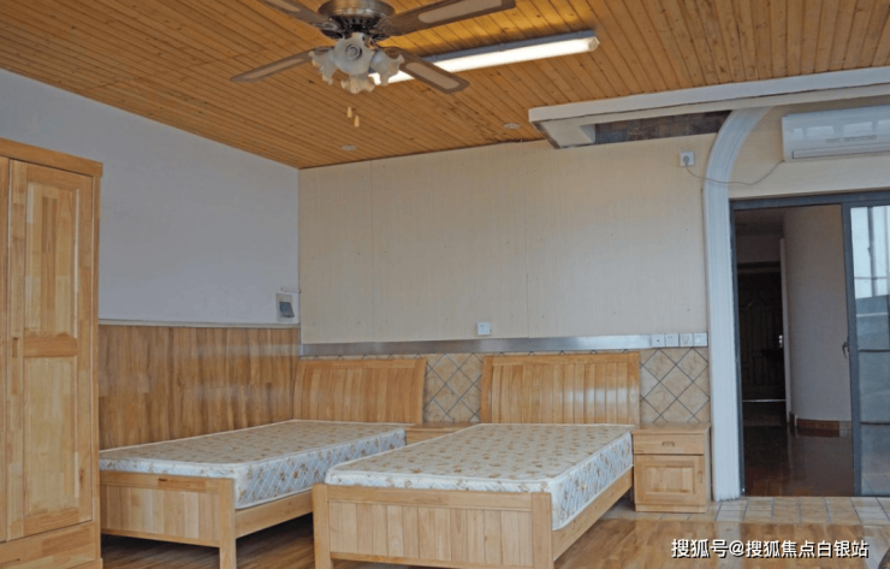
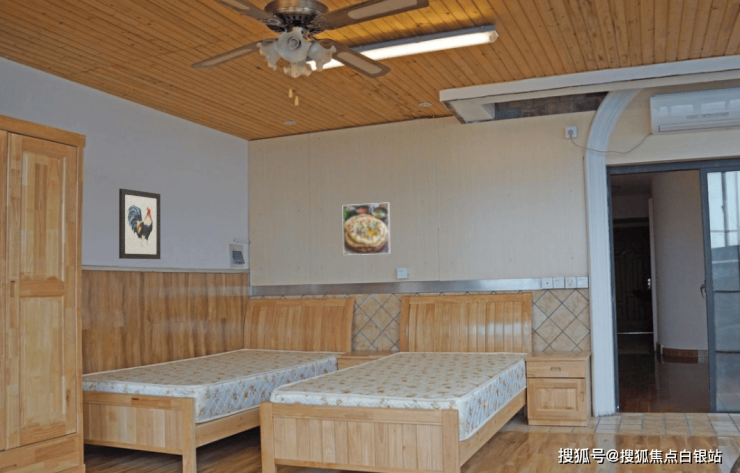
+ wall art [118,188,161,260]
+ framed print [342,202,392,256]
